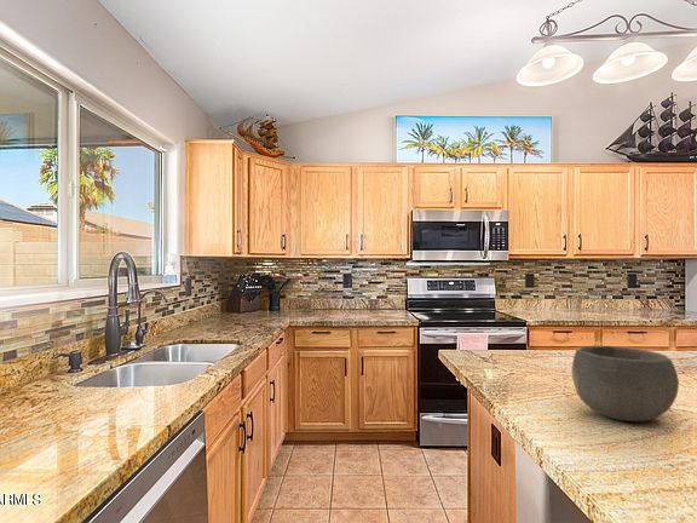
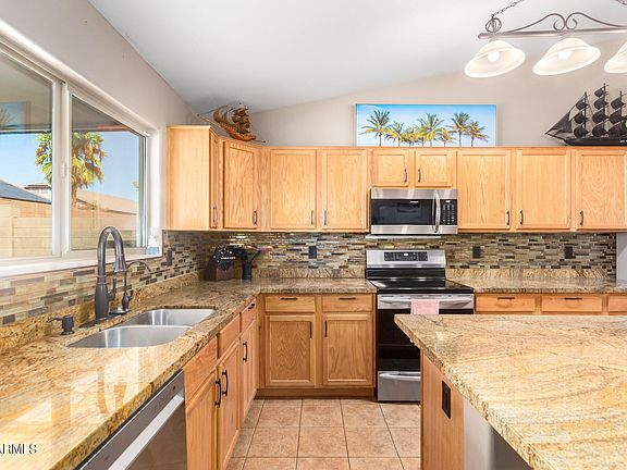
- bowl [571,345,680,423]
